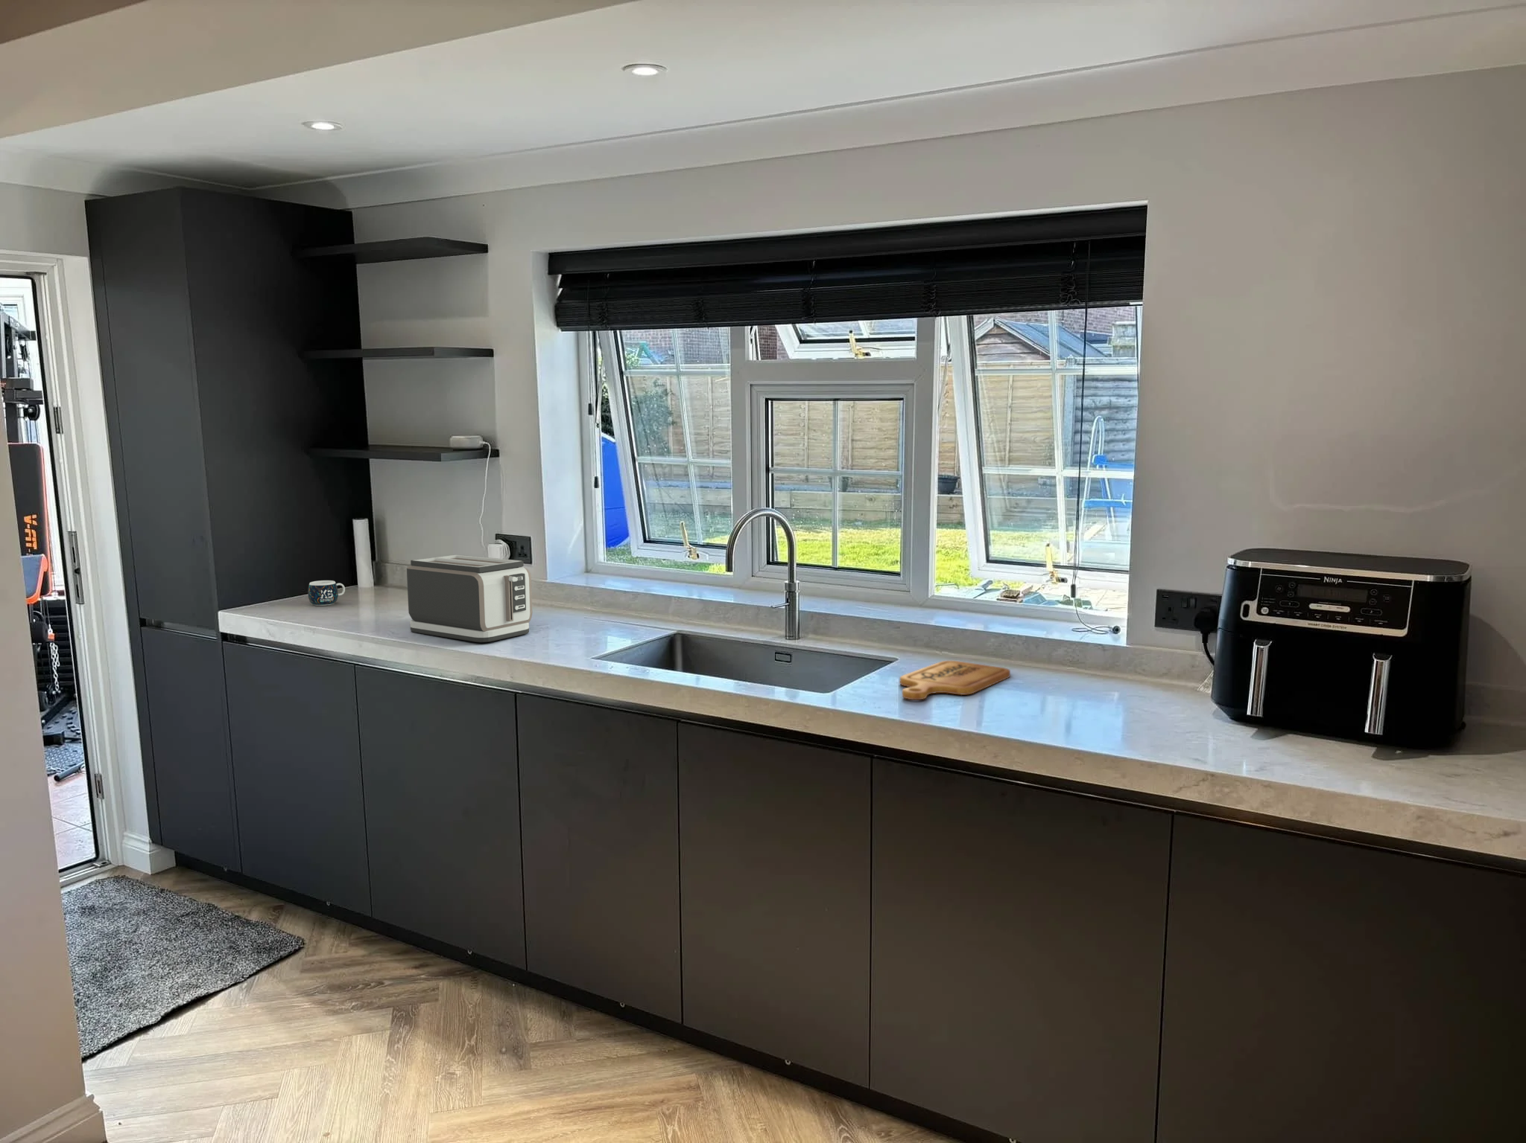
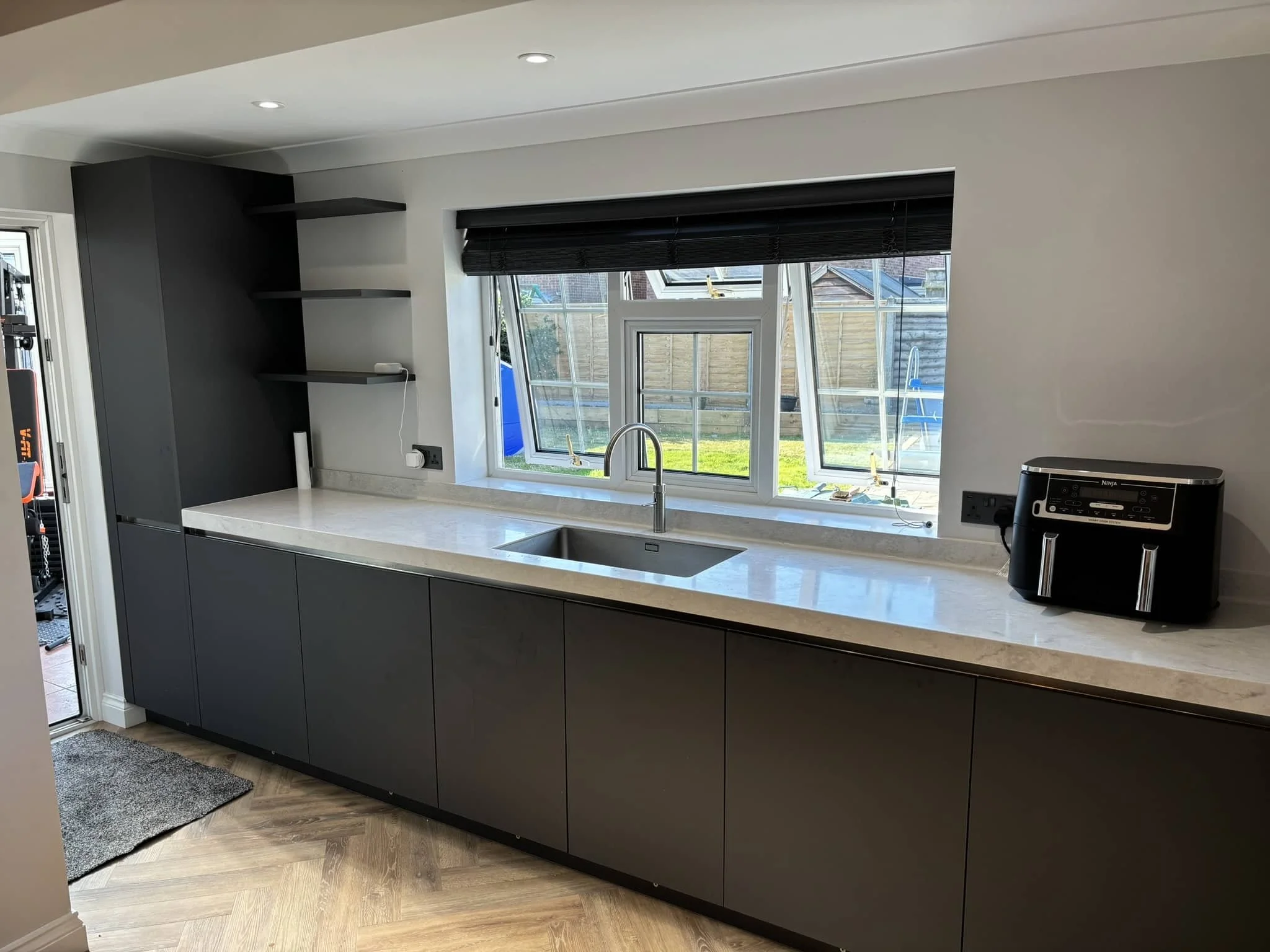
- toaster [406,553,533,644]
- cutting board [899,660,1011,700]
- mug [306,580,346,606]
